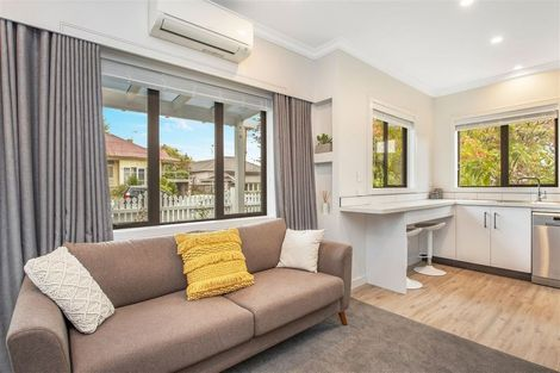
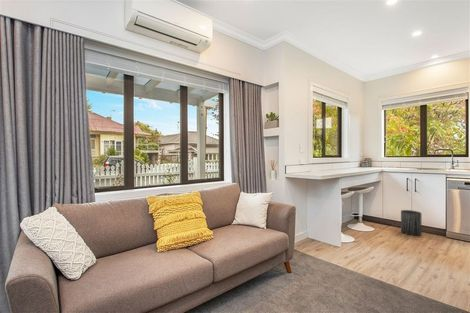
+ trash can [400,209,422,237]
